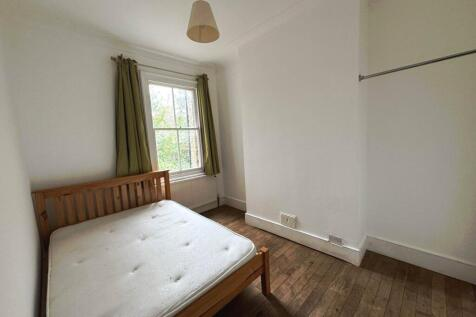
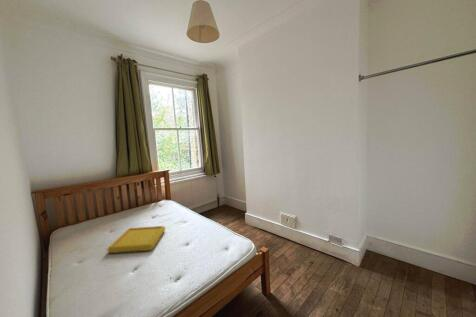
+ serving tray [106,225,166,254]
